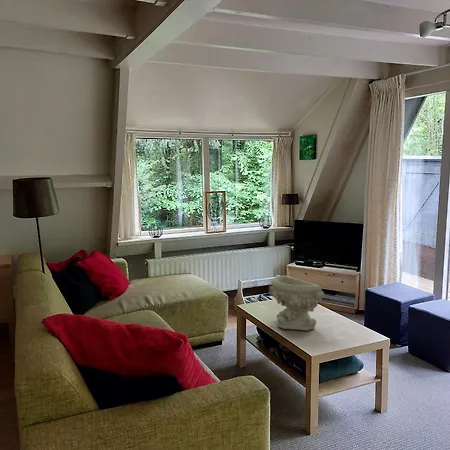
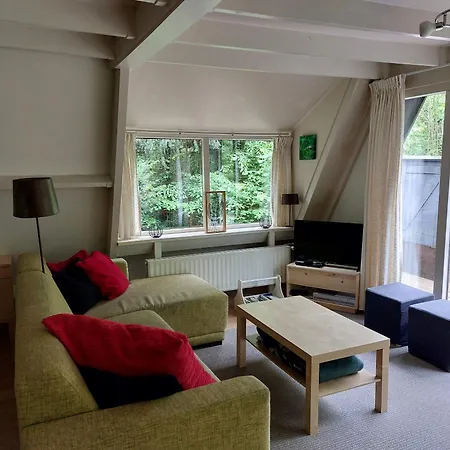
- decorative bowl [269,275,325,331]
